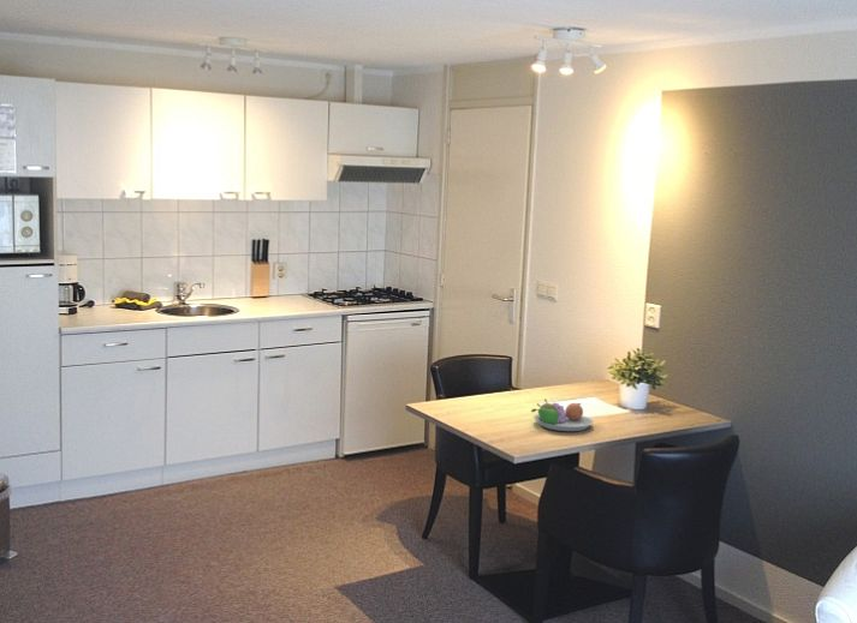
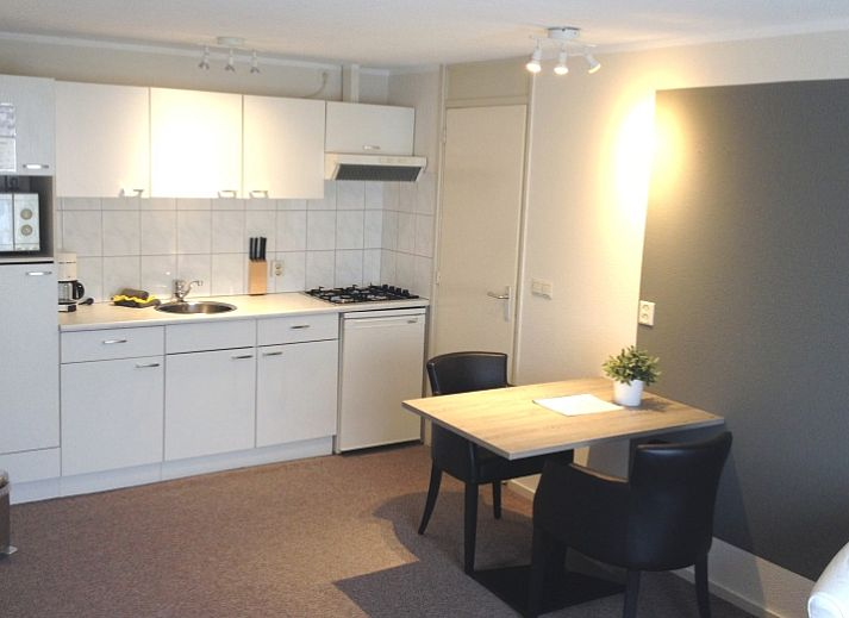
- fruit bowl [530,397,595,432]
